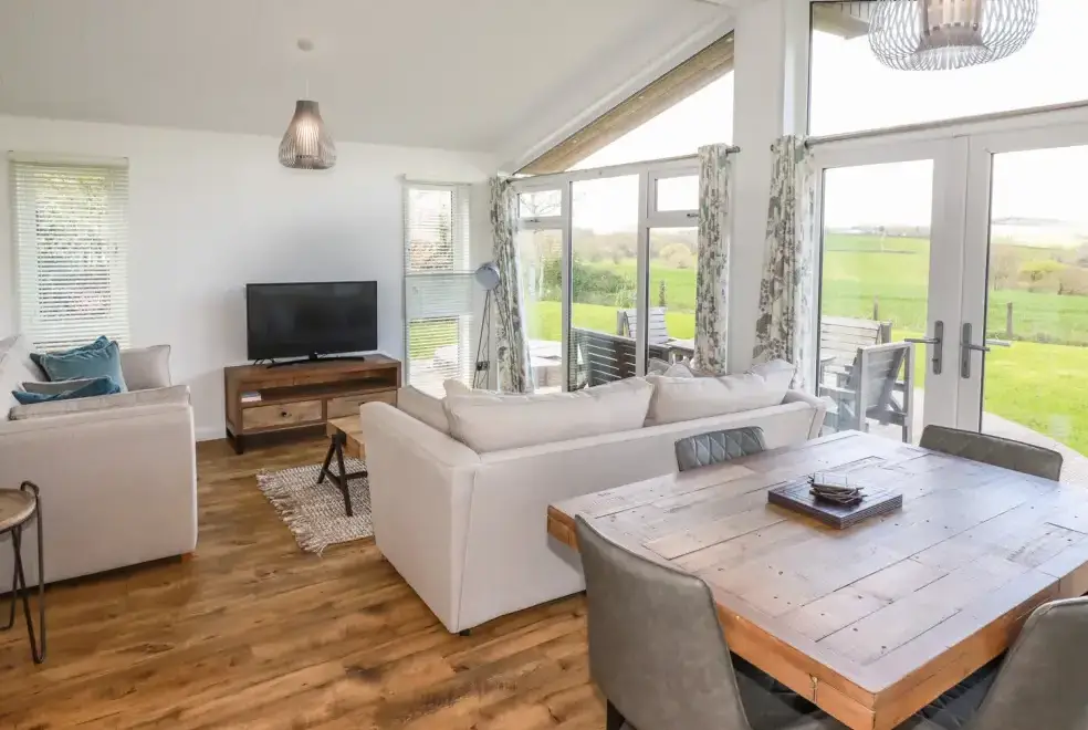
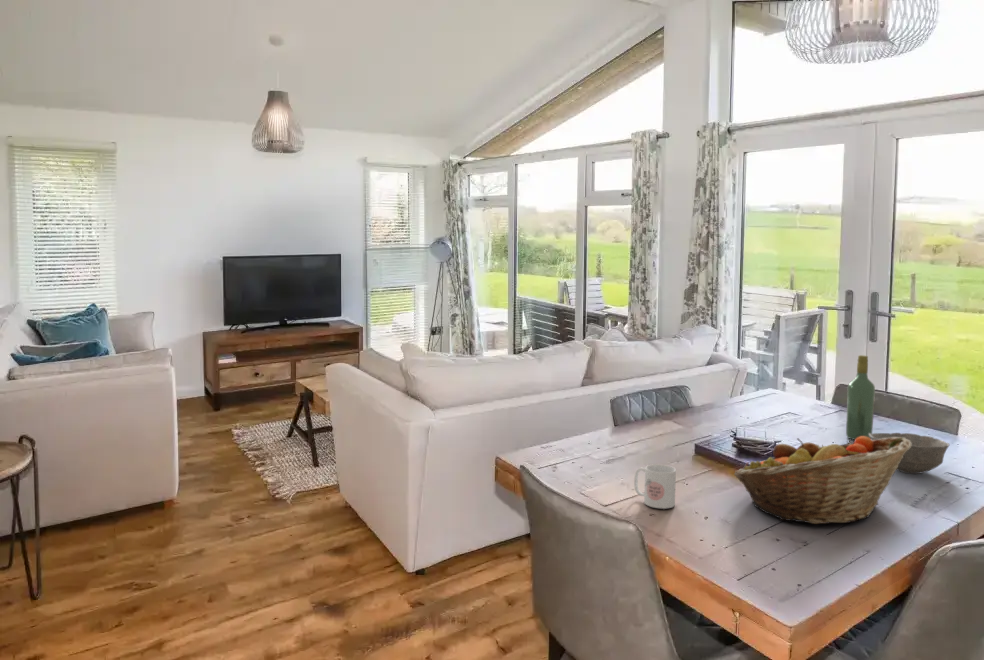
+ mug [633,463,677,510]
+ bowl [869,432,950,475]
+ fruit basket [733,436,912,525]
+ wine bottle [845,354,876,441]
